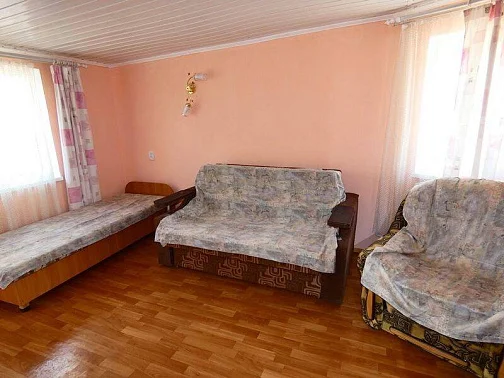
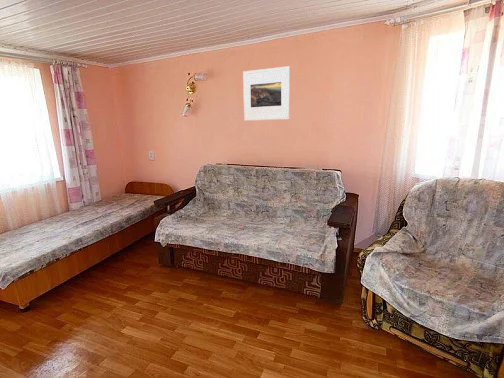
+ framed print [242,65,291,122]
